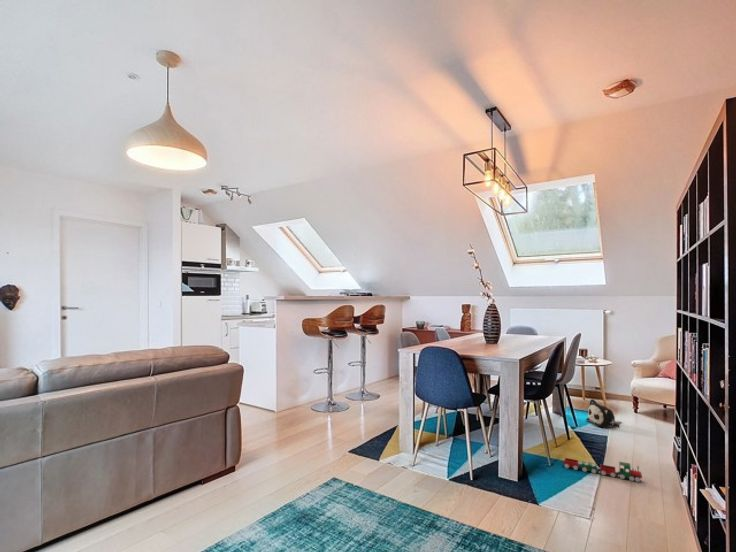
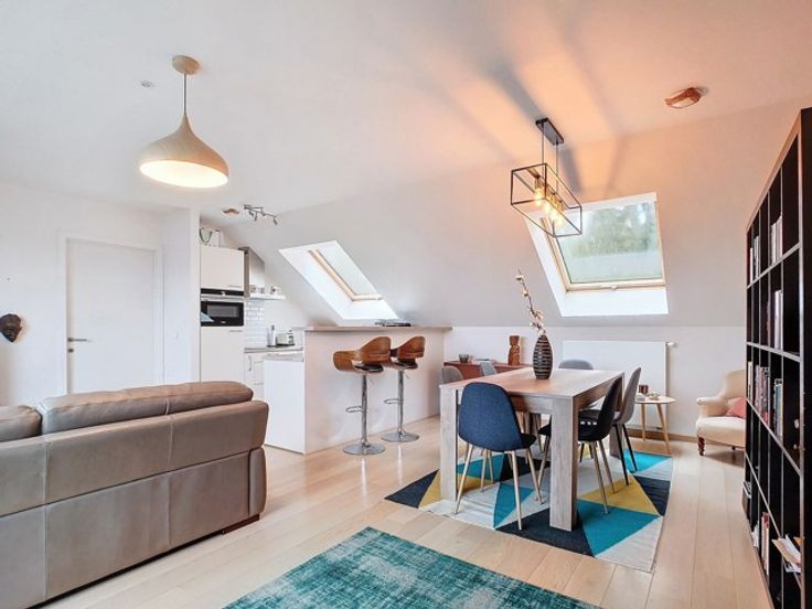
- plush toy [585,398,623,429]
- toy train [561,457,643,483]
